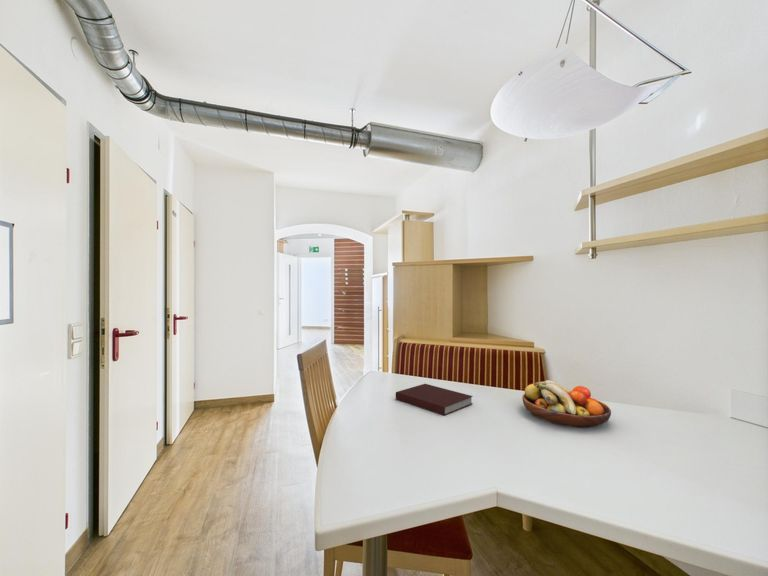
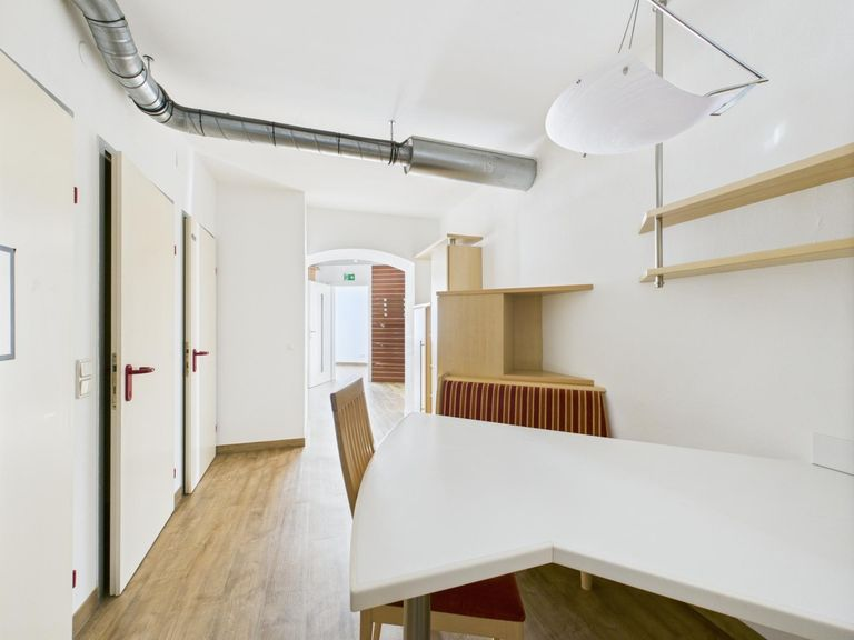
- fruit bowl [521,379,612,429]
- notebook [395,383,474,416]
